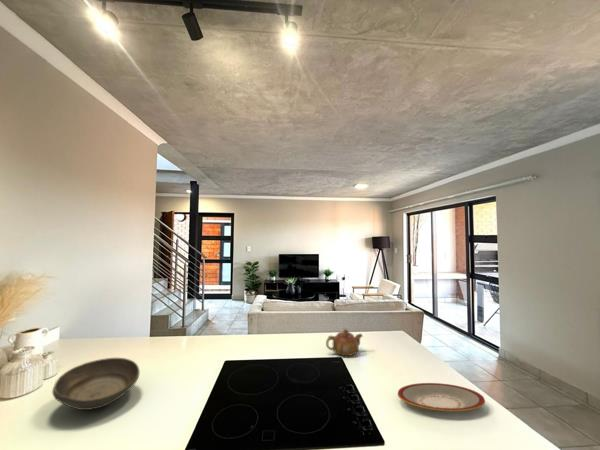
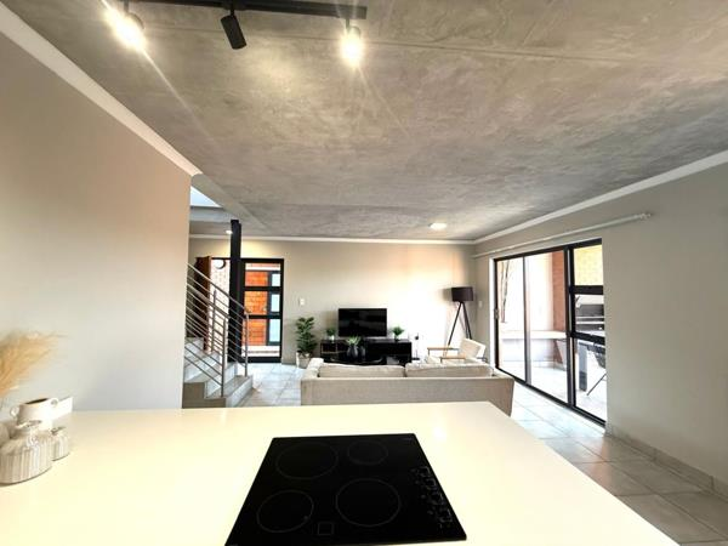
- bowl [51,357,141,411]
- teapot [325,328,364,357]
- plate [397,382,486,412]
